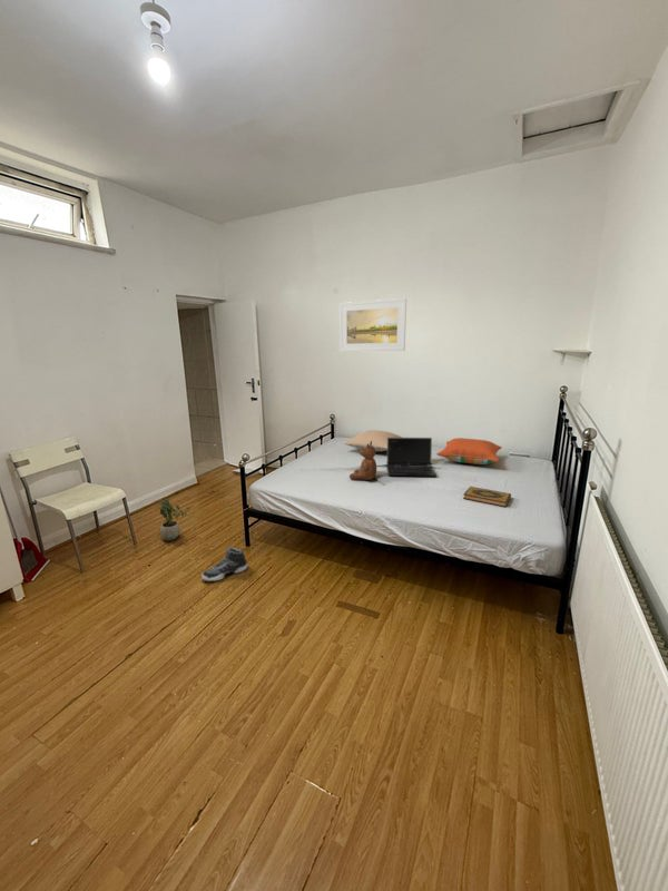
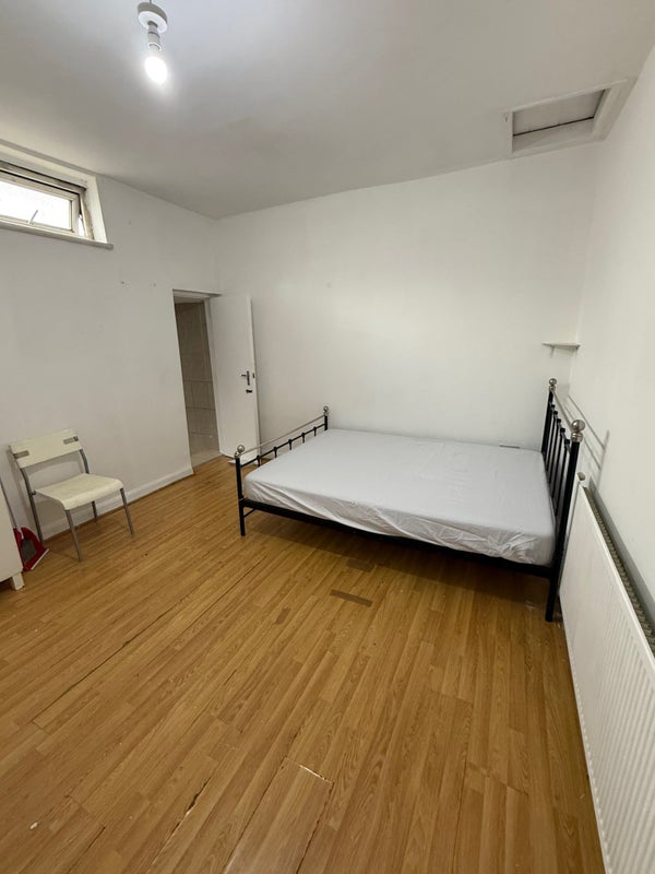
- teddy bear [348,441,377,481]
- hardback book [462,486,512,508]
- pillow [435,437,503,466]
- potted plant [156,498,190,542]
- sneaker [200,546,248,581]
- laptop computer [385,437,438,477]
- pillow [343,429,403,452]
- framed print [338,297,407,353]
